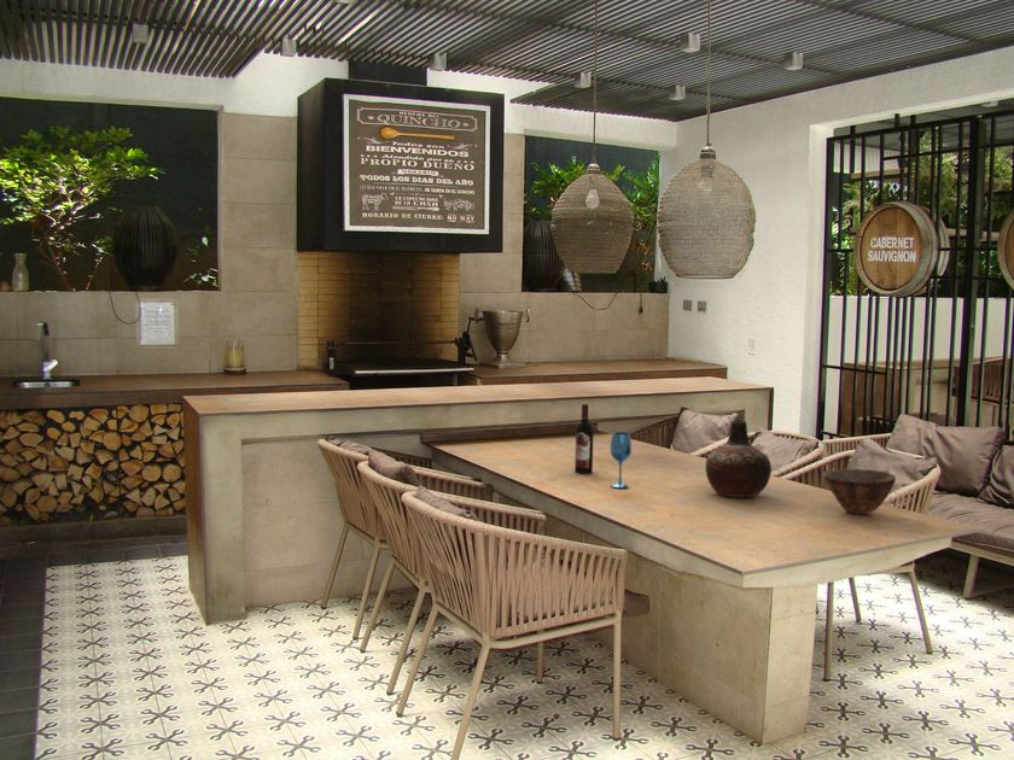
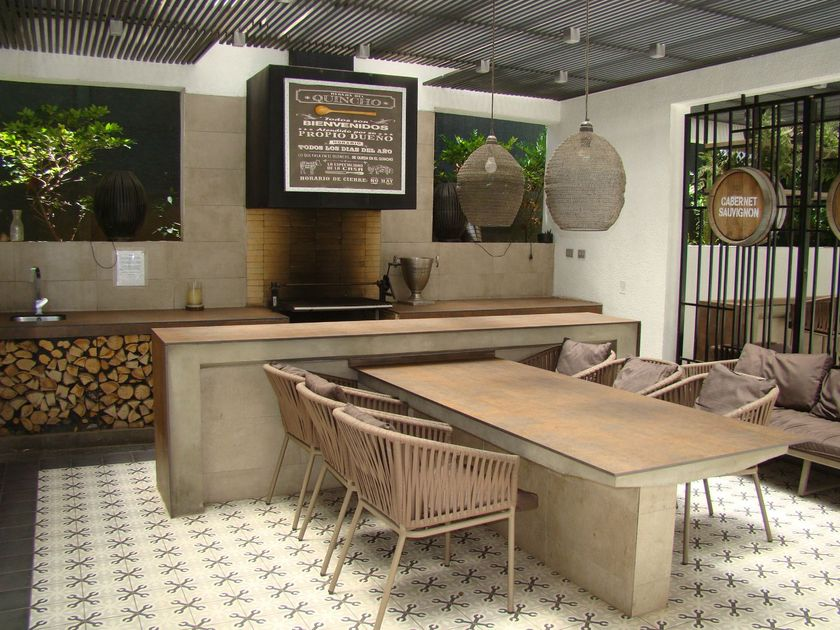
- bowl [822,468,897,515]
- wineglass [610,431,633,490]
- wine bottle [573,403,595,474]
- vase [705,419,773,498]
